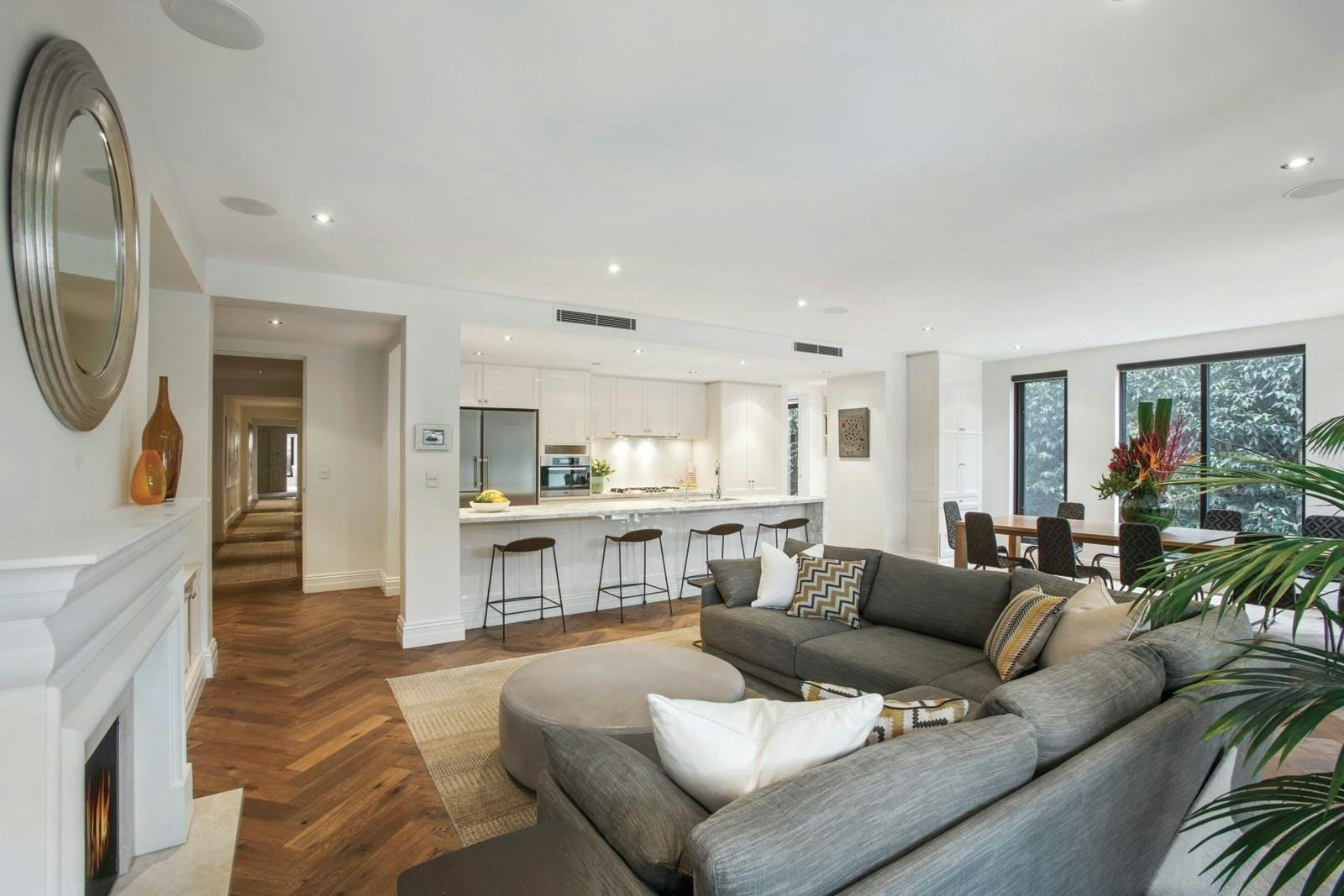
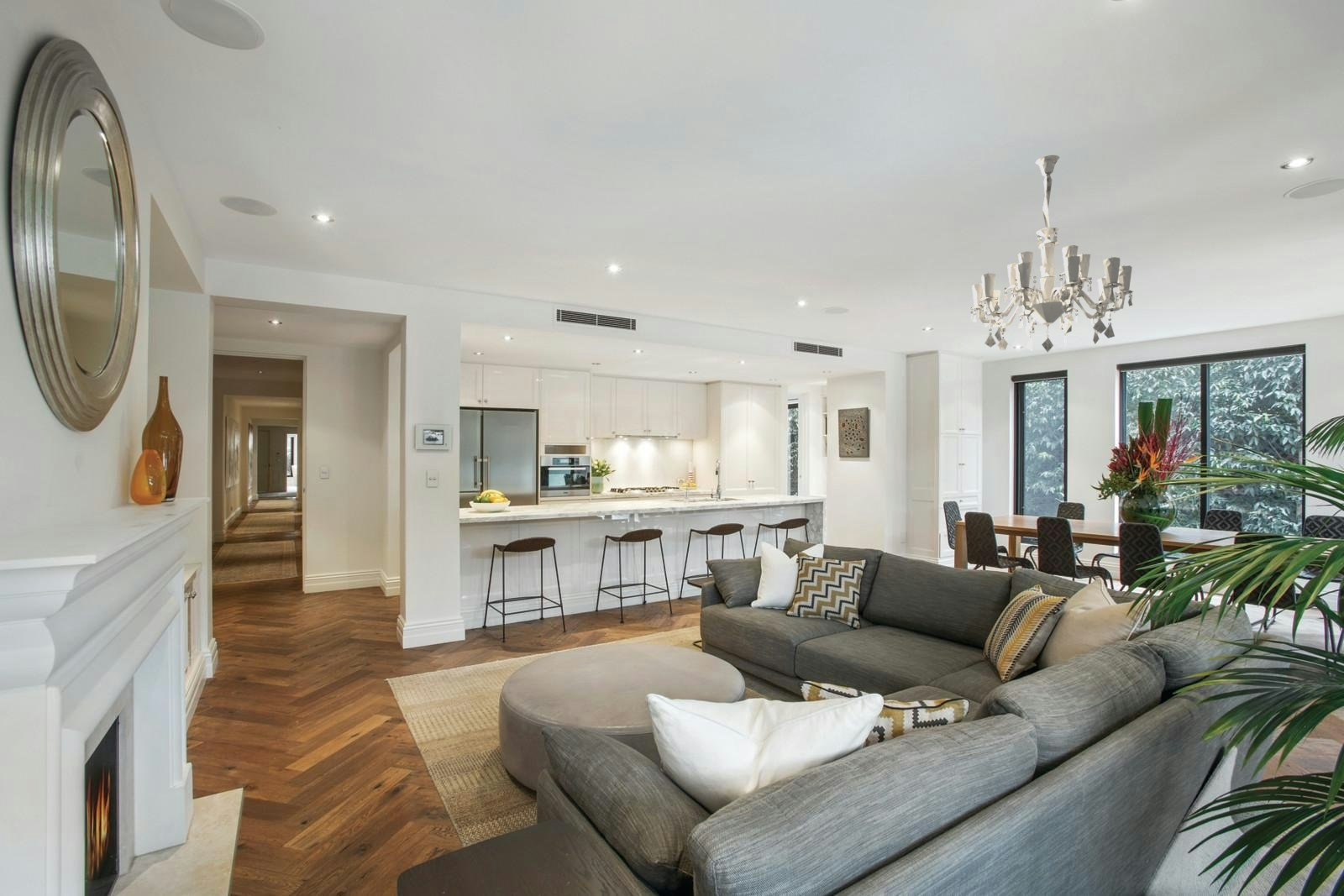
+ chandelier [970,155,1134,353]
